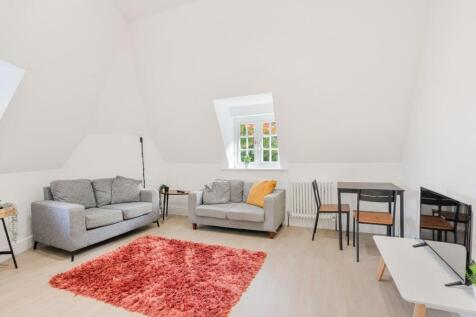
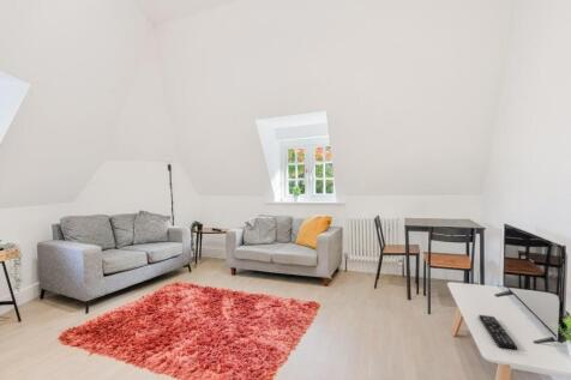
+ remote control [477,314,518,351]
